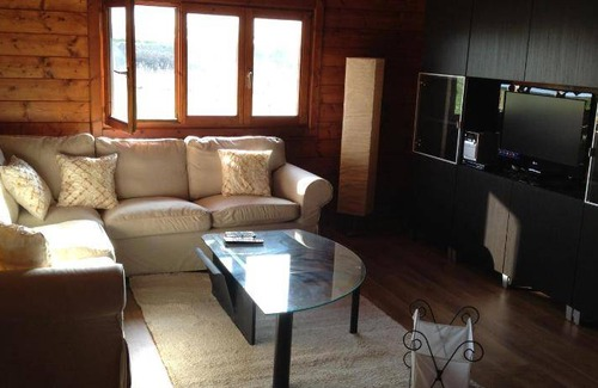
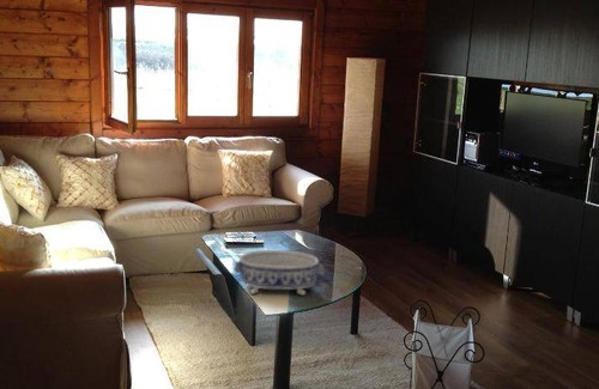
+ decorative bowl [232,249,325,297]
